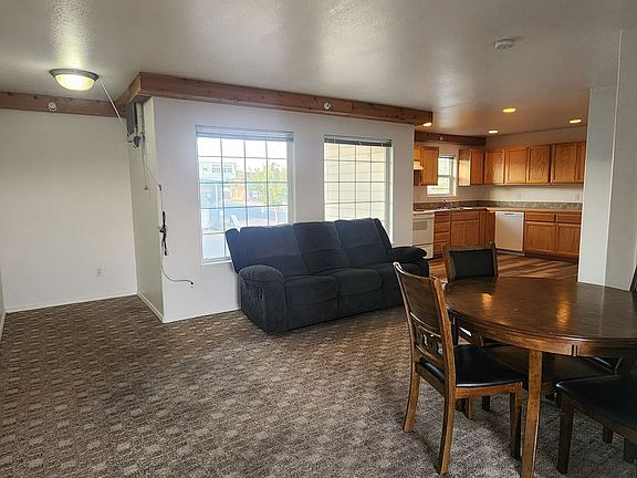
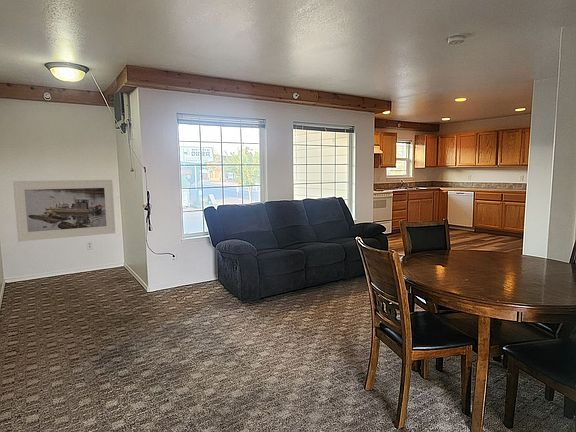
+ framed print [12,179,116,242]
